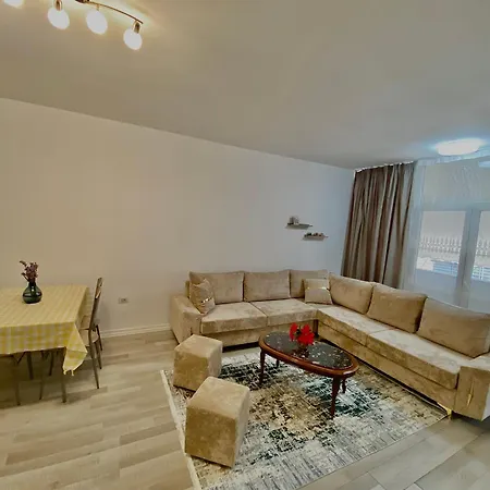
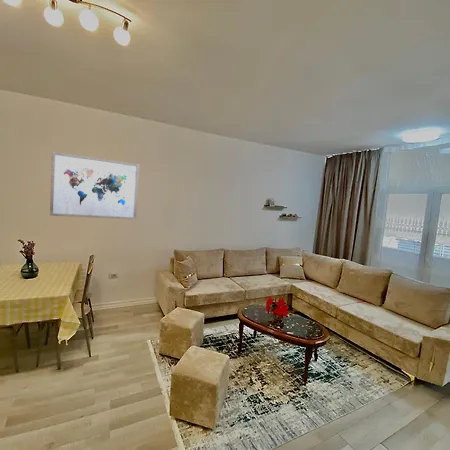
+ wall art [49,151,140,221]
